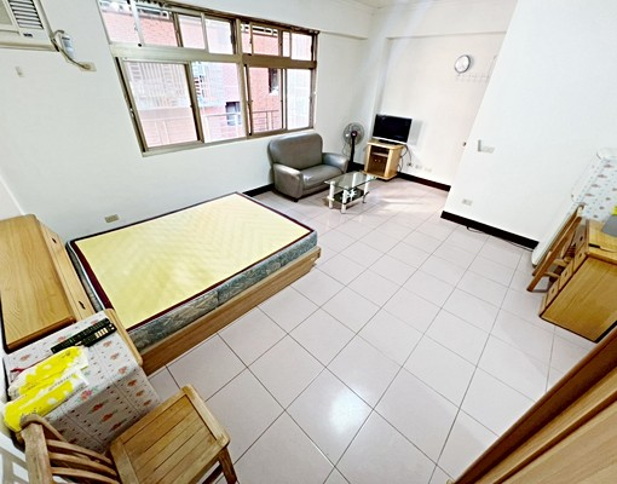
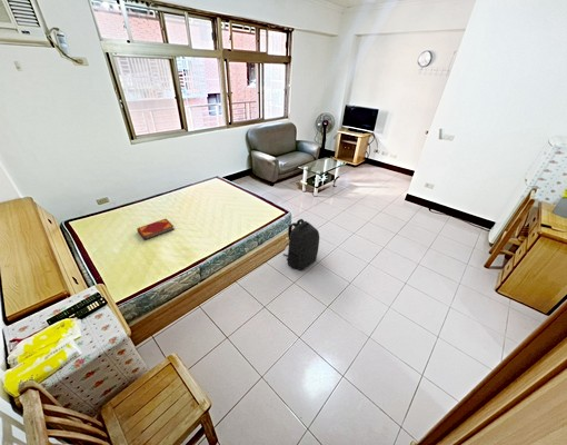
+ hardback book [136,218,176,241]
+ backpack [282,218,320,271]
